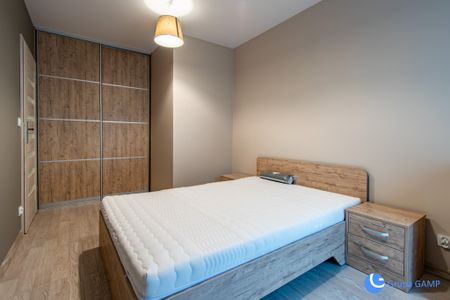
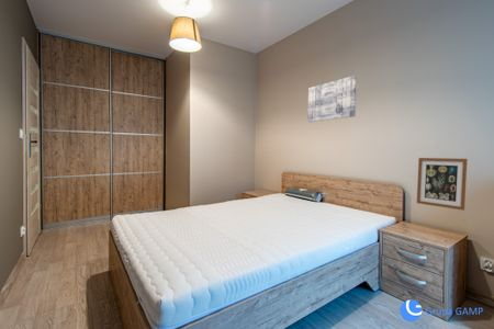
+ wall art [306,75,358,123]
+ wall art [416,157,469,212]
